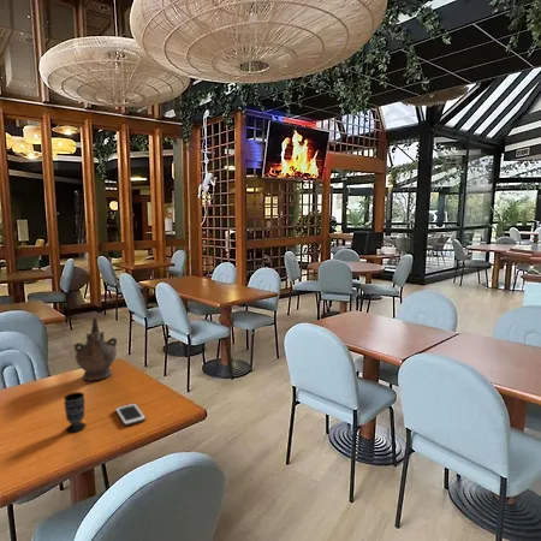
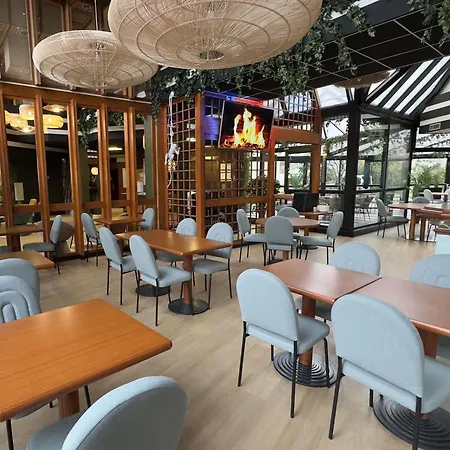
- ceremonial vessel [72,316,118,382]
- cell phone [114,403,147,427]
- cup [63,391,87,433]
